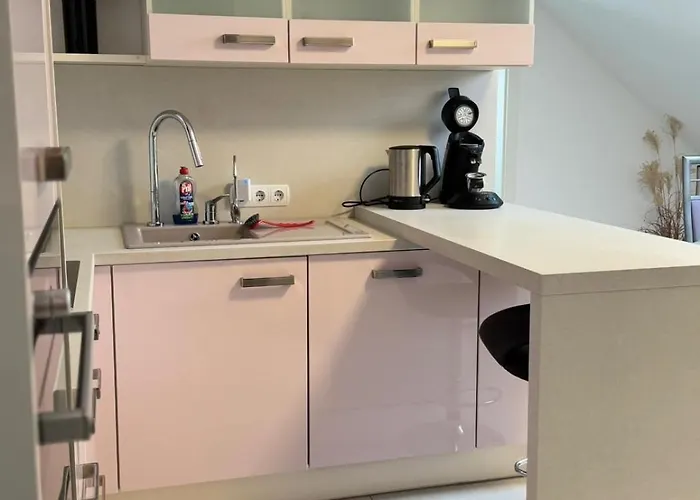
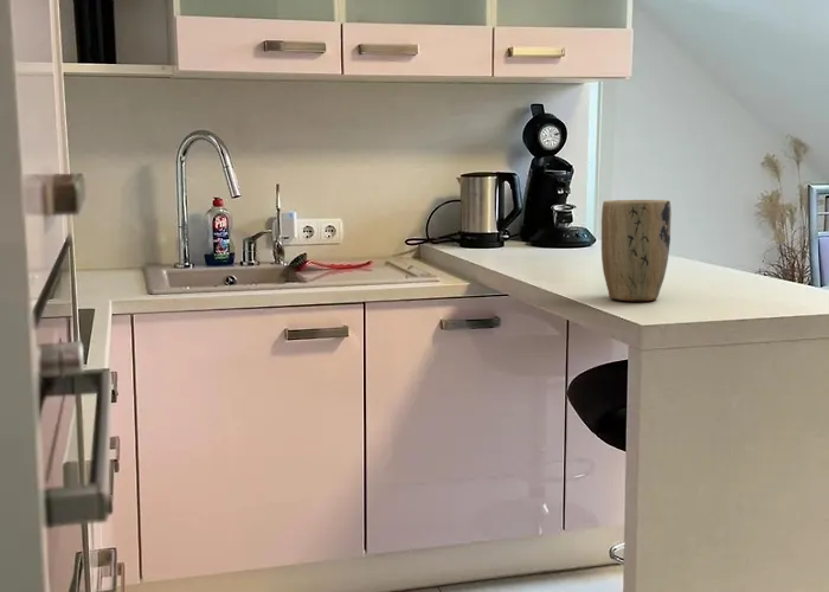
+ plant pot [600,199,673,302]
